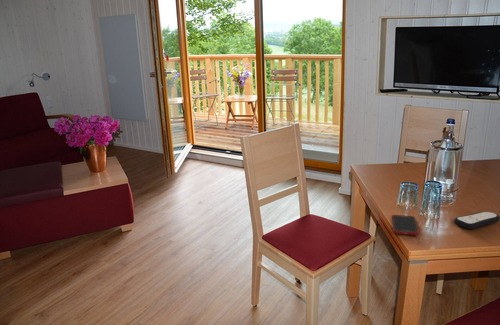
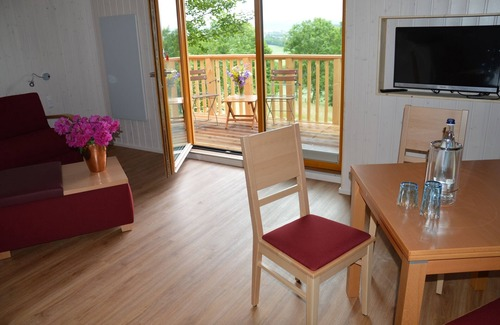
- remote control [453,211,500,230]
- cell phone [391,214,419,236]
